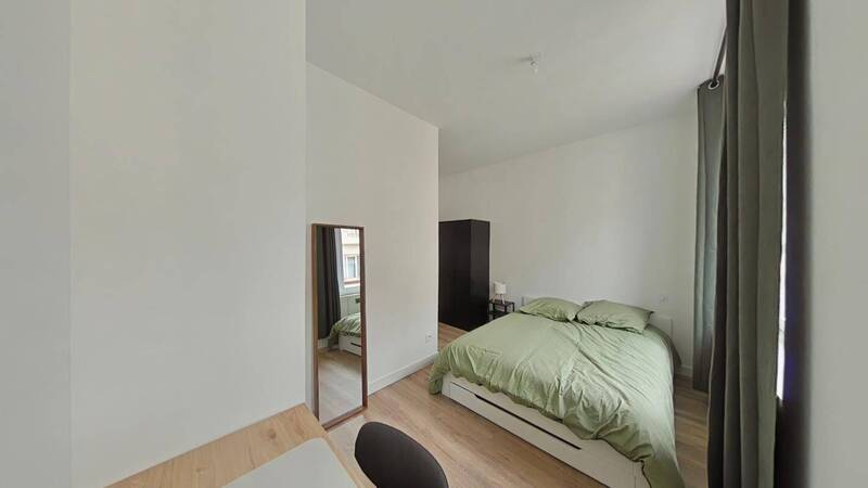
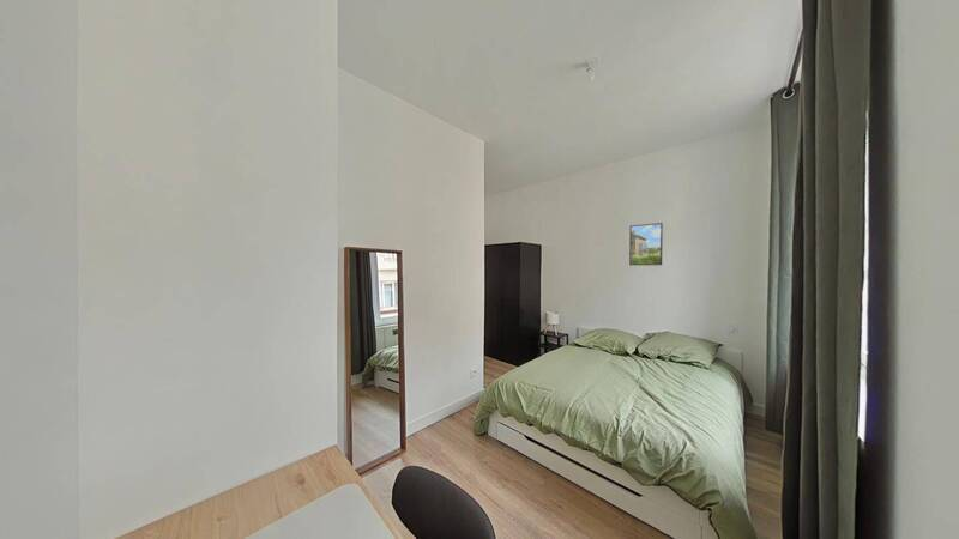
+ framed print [628,222,664,266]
